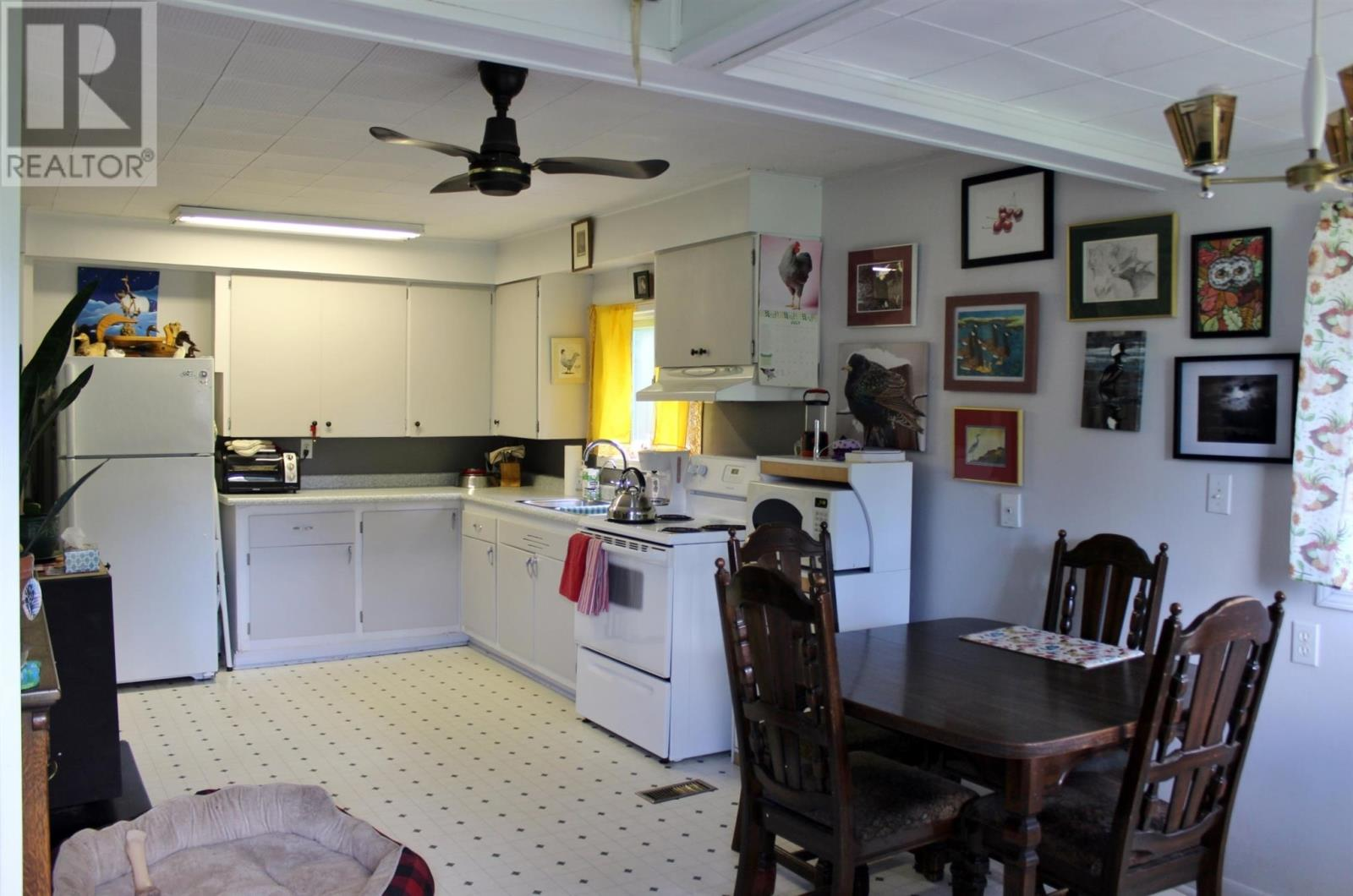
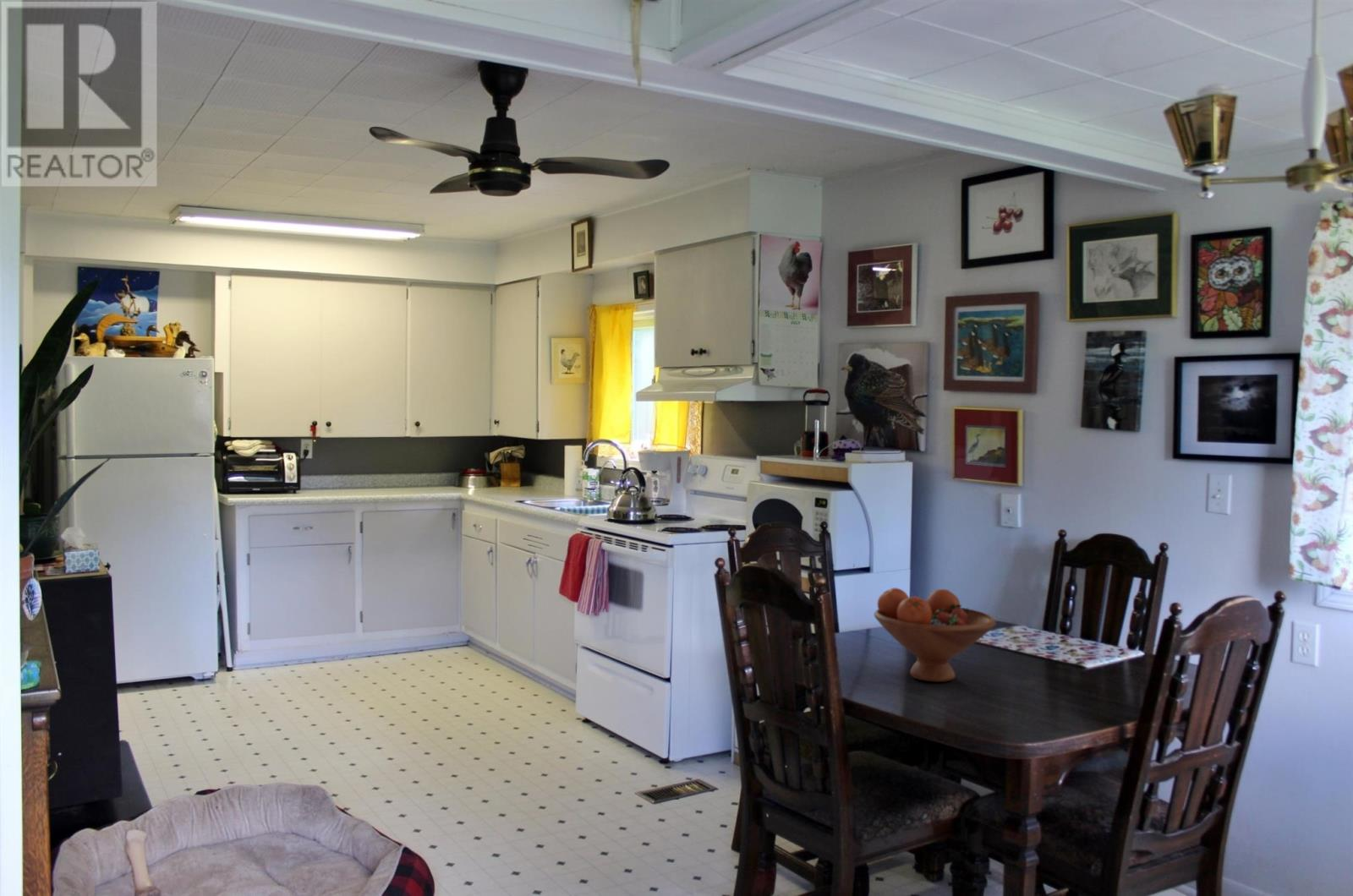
+ fruit bowl [874,587,997,683]
